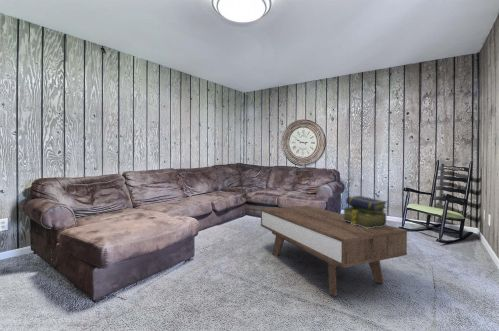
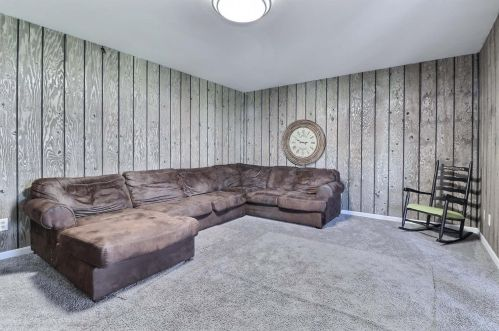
- stack of books [341,195,388,229]
- coffee table [260,205,408,297]
